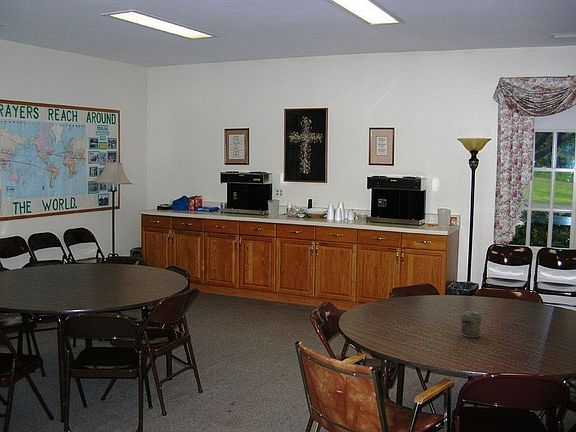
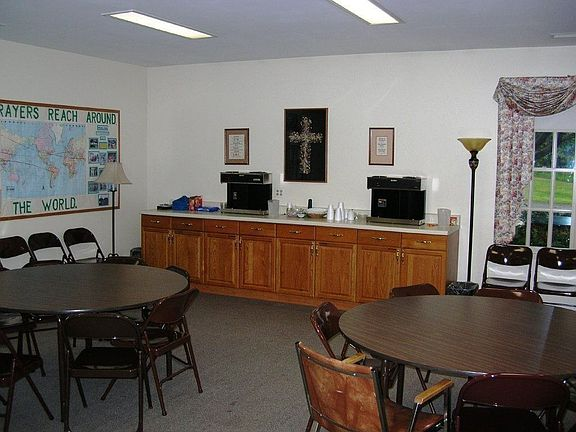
- jar [460,310,482,338]
